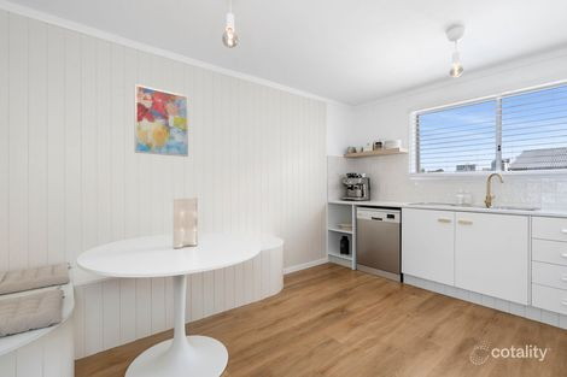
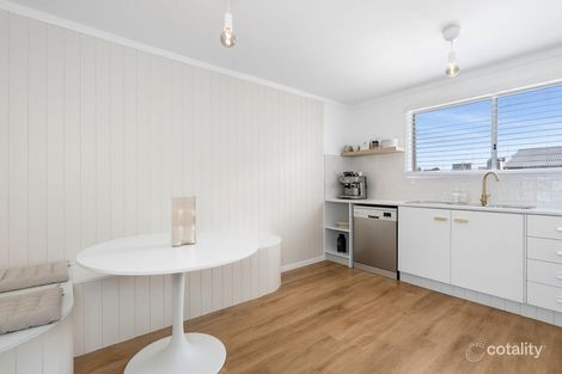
- wall art [134,83,189,158]
